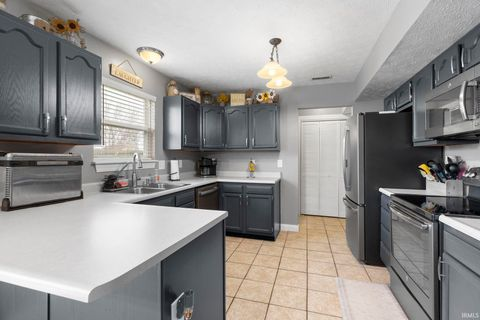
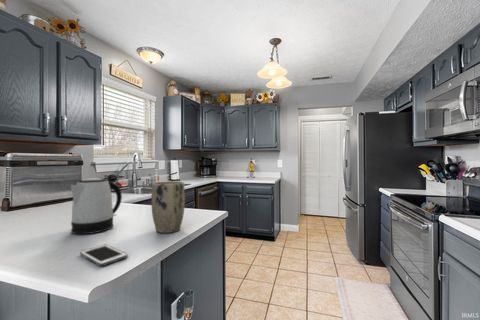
+ kettle [70,177,123,235]
+ plant pot [150,180,186,234]
+ cell phone [79,244,128,267]
